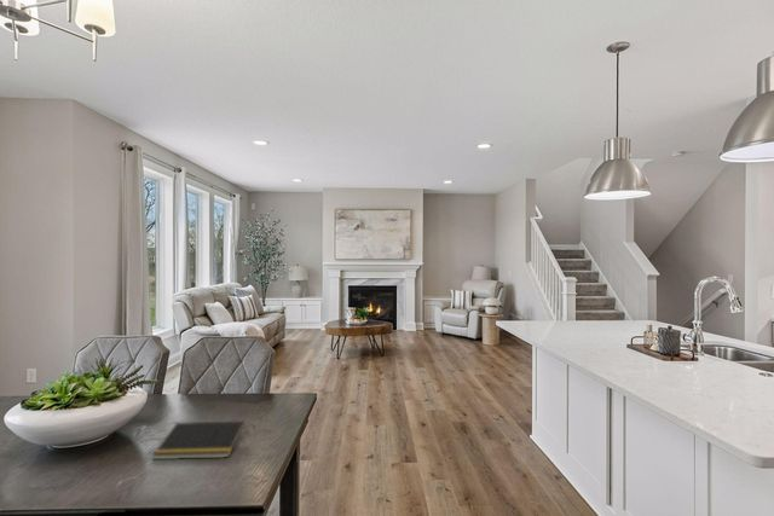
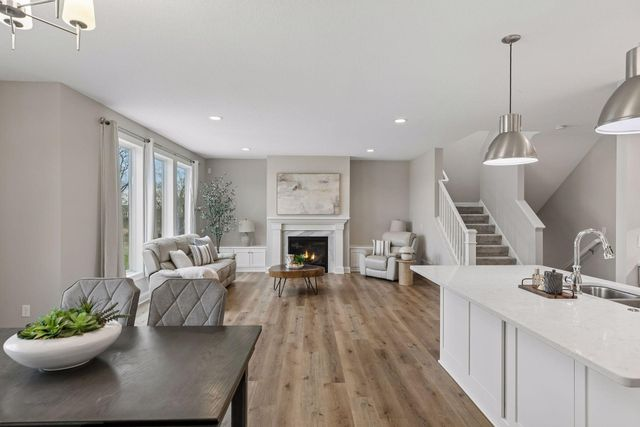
- notepad [151,421,246,460]
